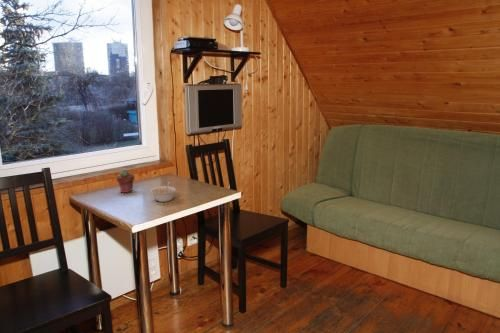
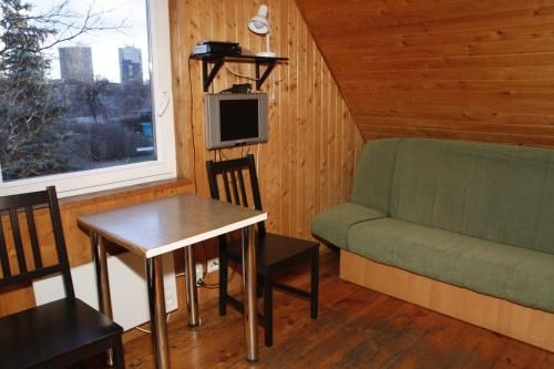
- legume [149,182,177,203]
- potted succulent [115,169,135,194]
